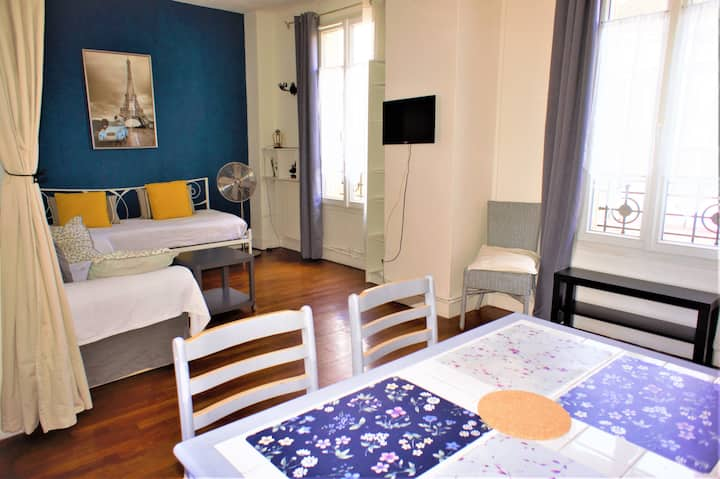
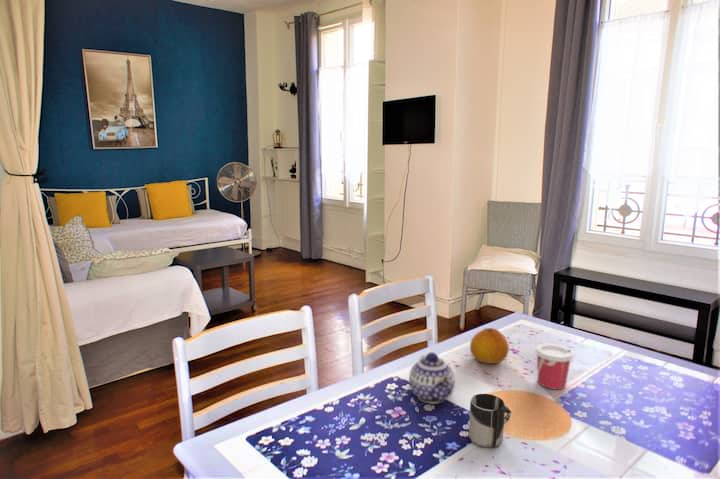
+ fruit [469,327,510,365]
+ cup [534,343,575,390]
+ cup [468,393,512,449]
+ teapot [408,351,456,405]
